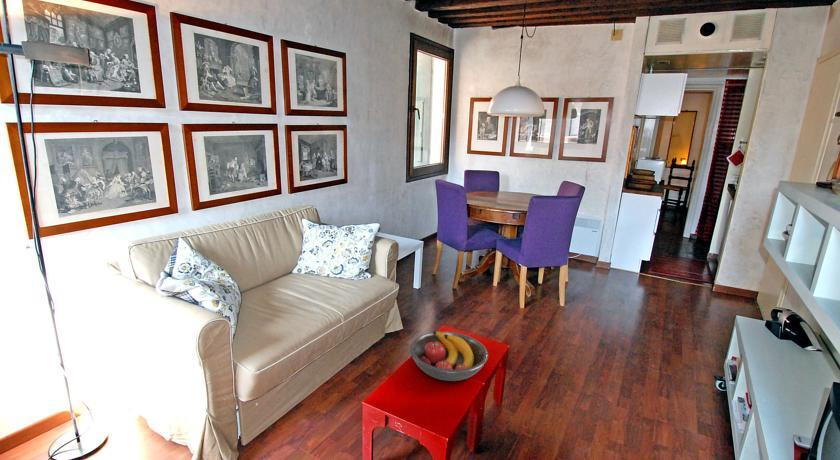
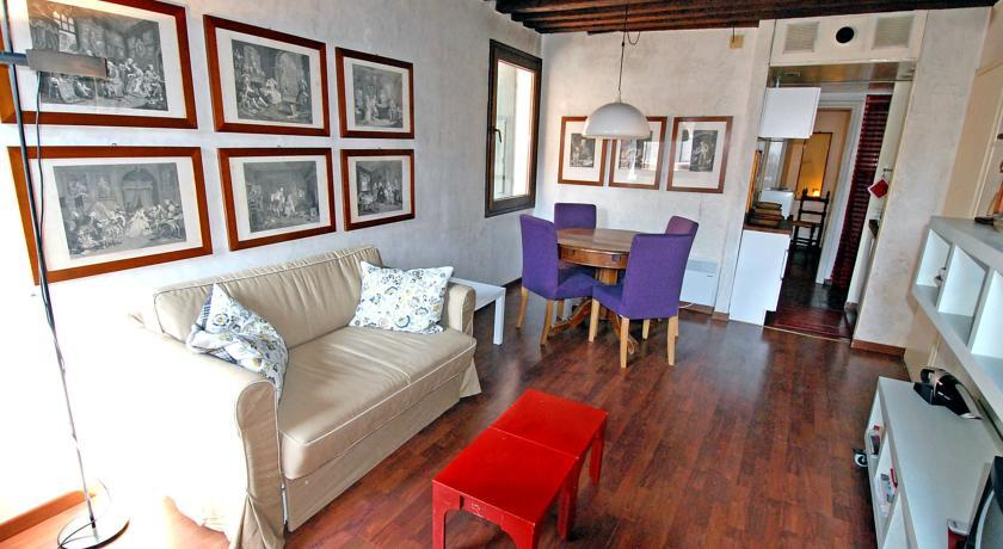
- fruit bowl [409,330,489,382]
